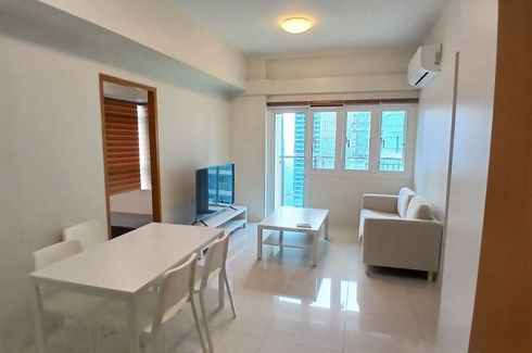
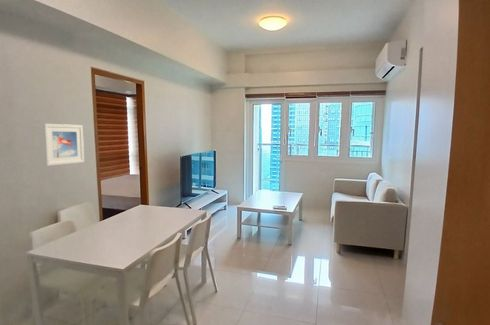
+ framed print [42,123,85,167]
